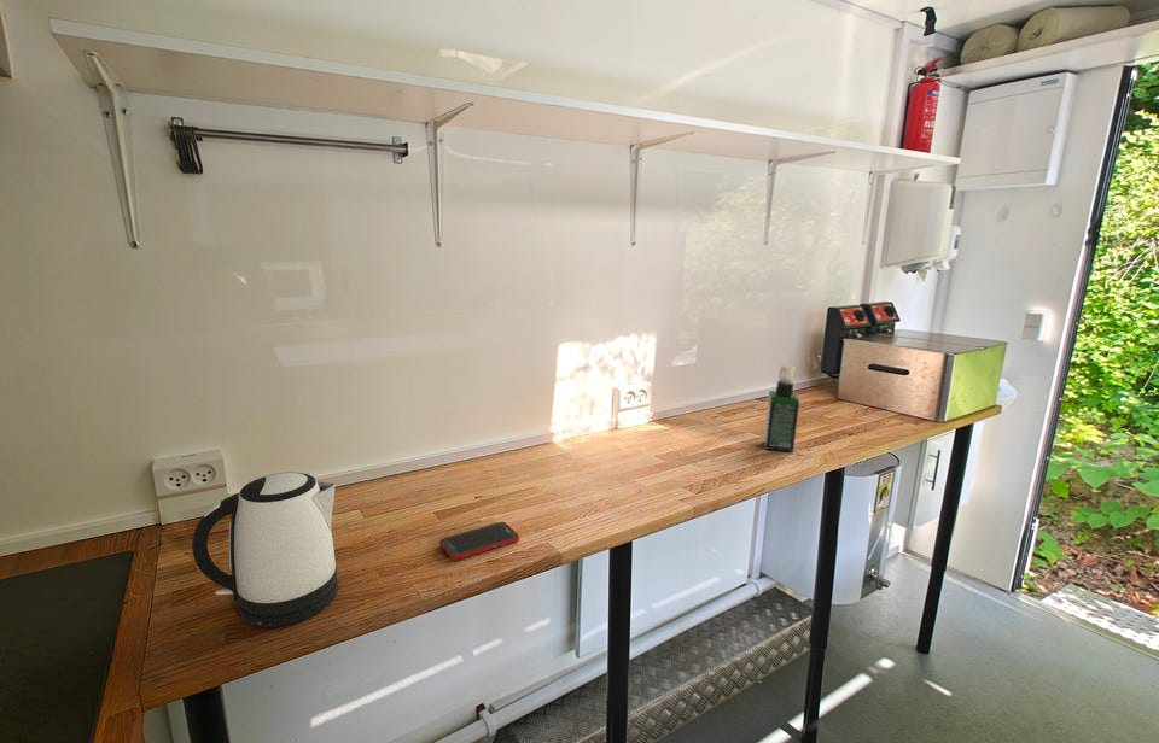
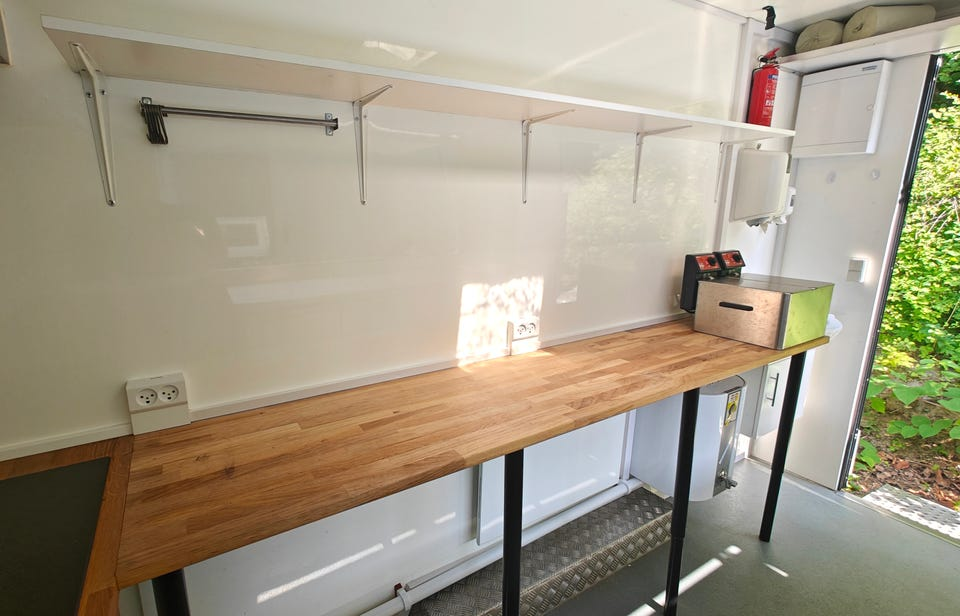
- cell phone [438,521,520,561]
- kettle [191,472,339,628]
- spray bottle [763,364,800,454]
